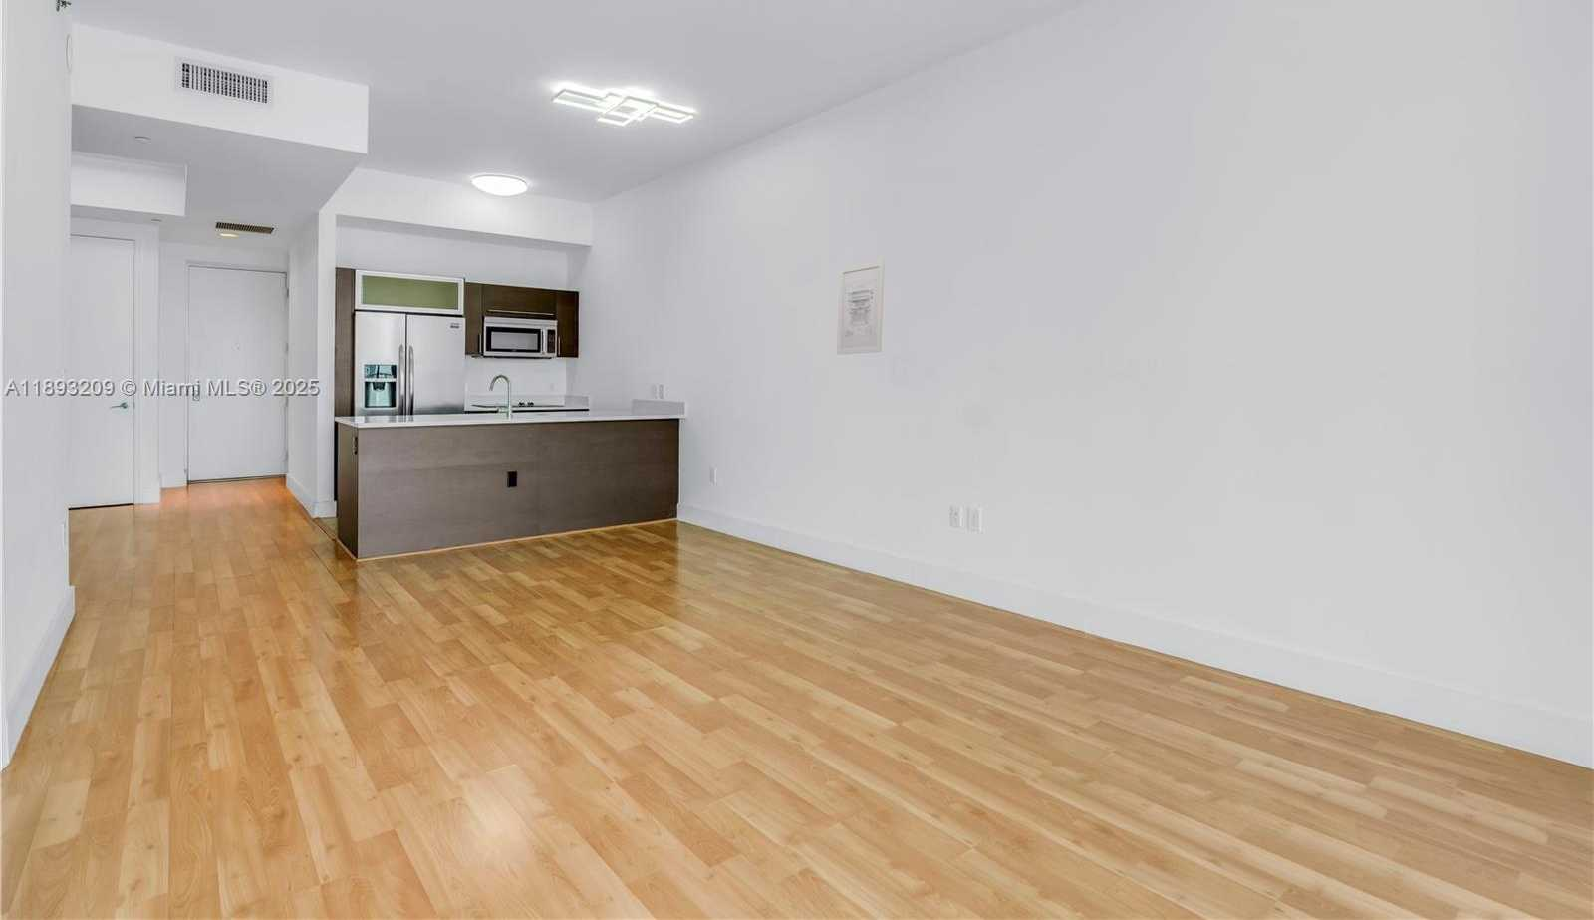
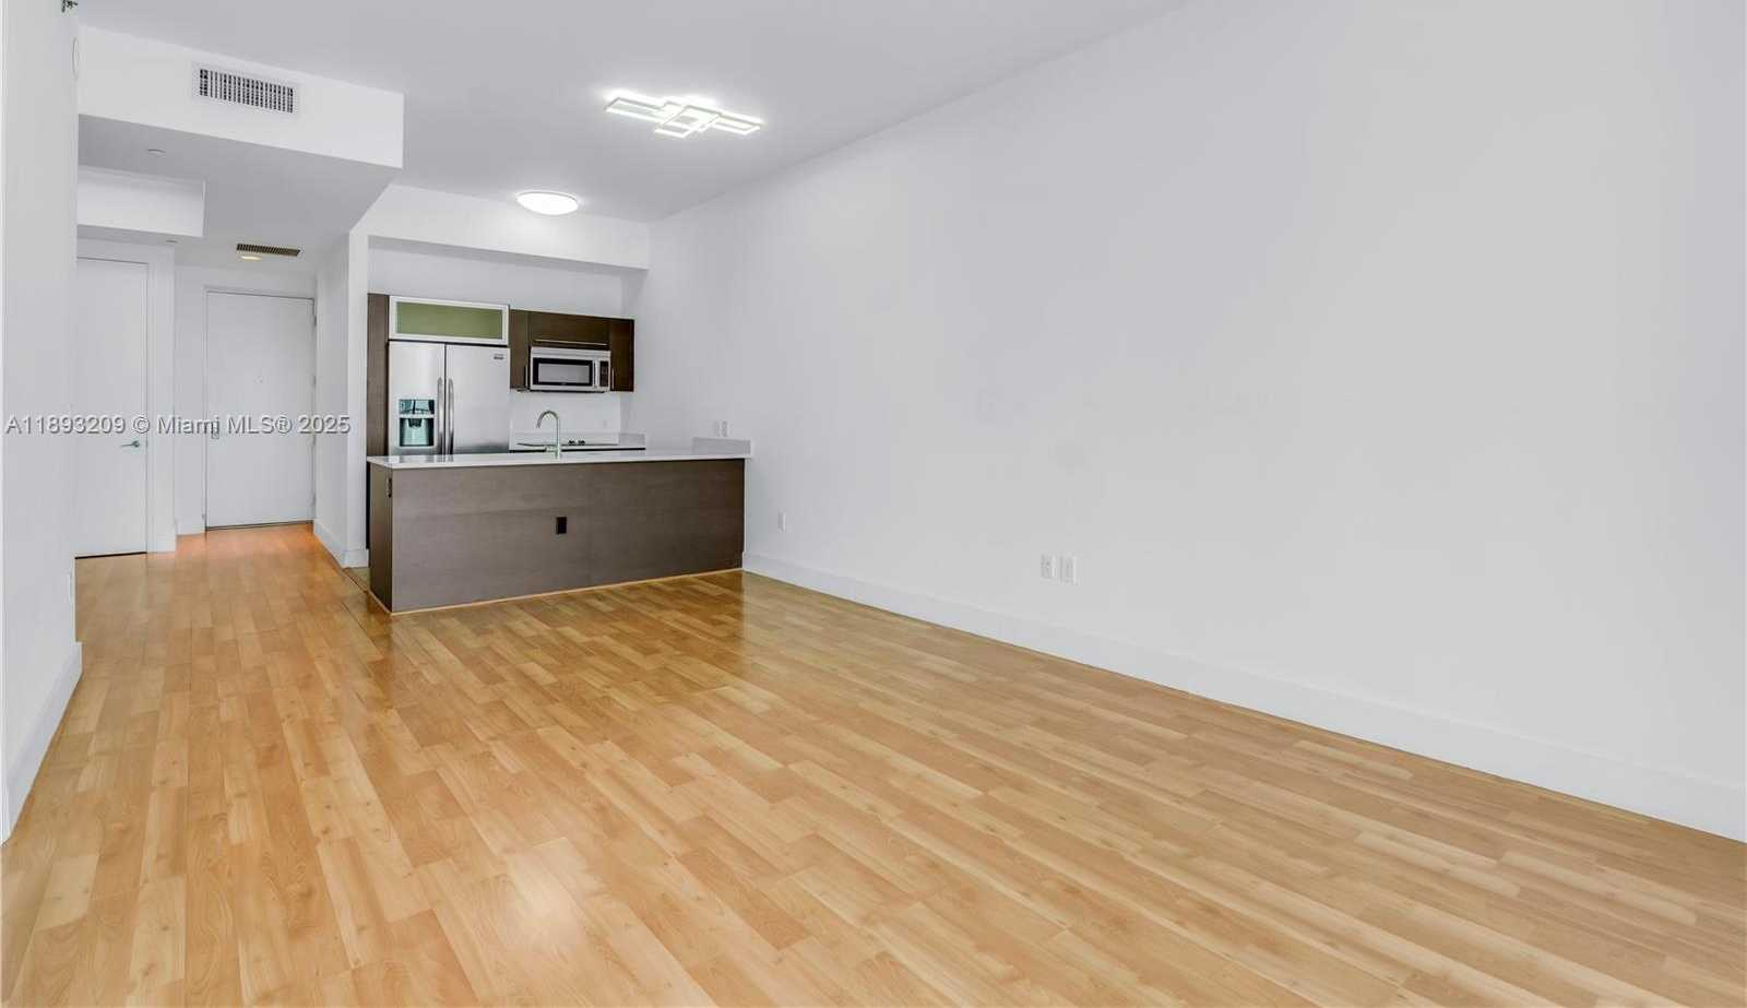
- wall art [835,261,886,355]
